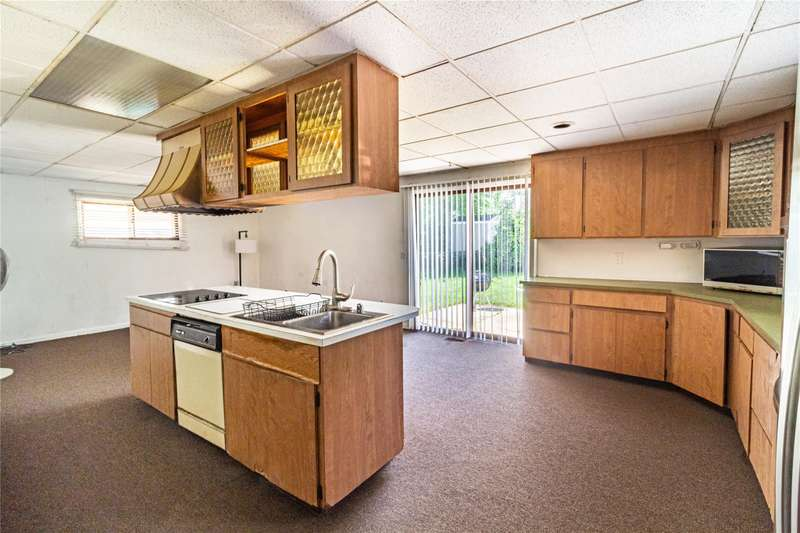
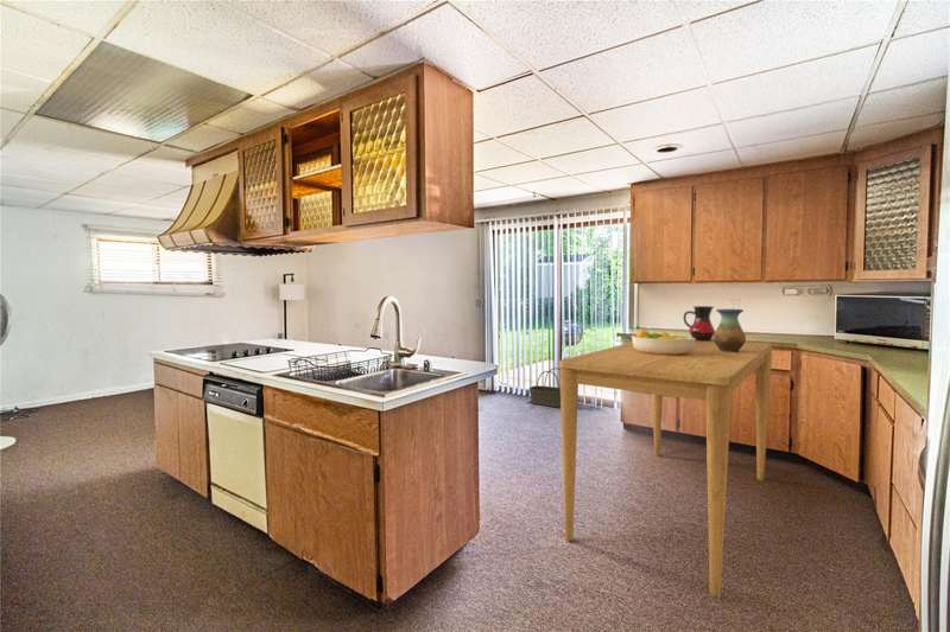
+ pitcher [683,305,716,341]
+ dining table [558,339,773,598]
+ vase [712,308,747,352]
+ fruit bowl [631,328,696,356]
+ basket [528,366,560,409]
